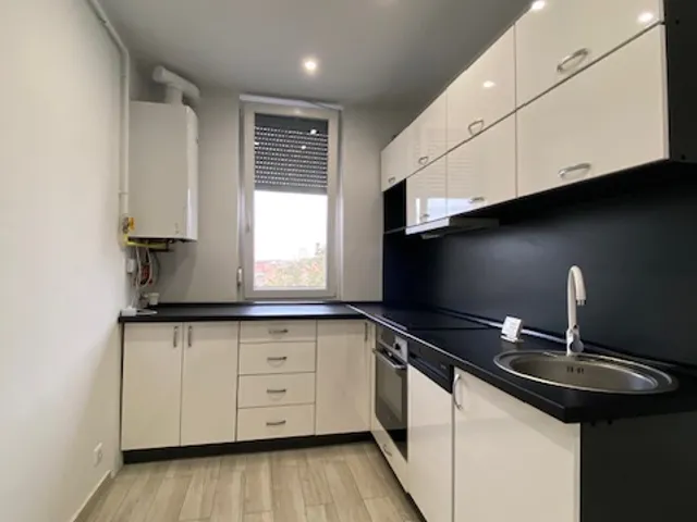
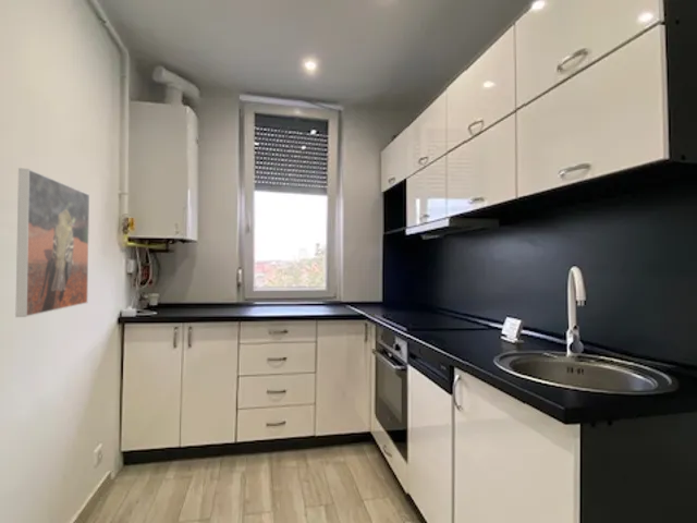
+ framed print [14,167,90,318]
